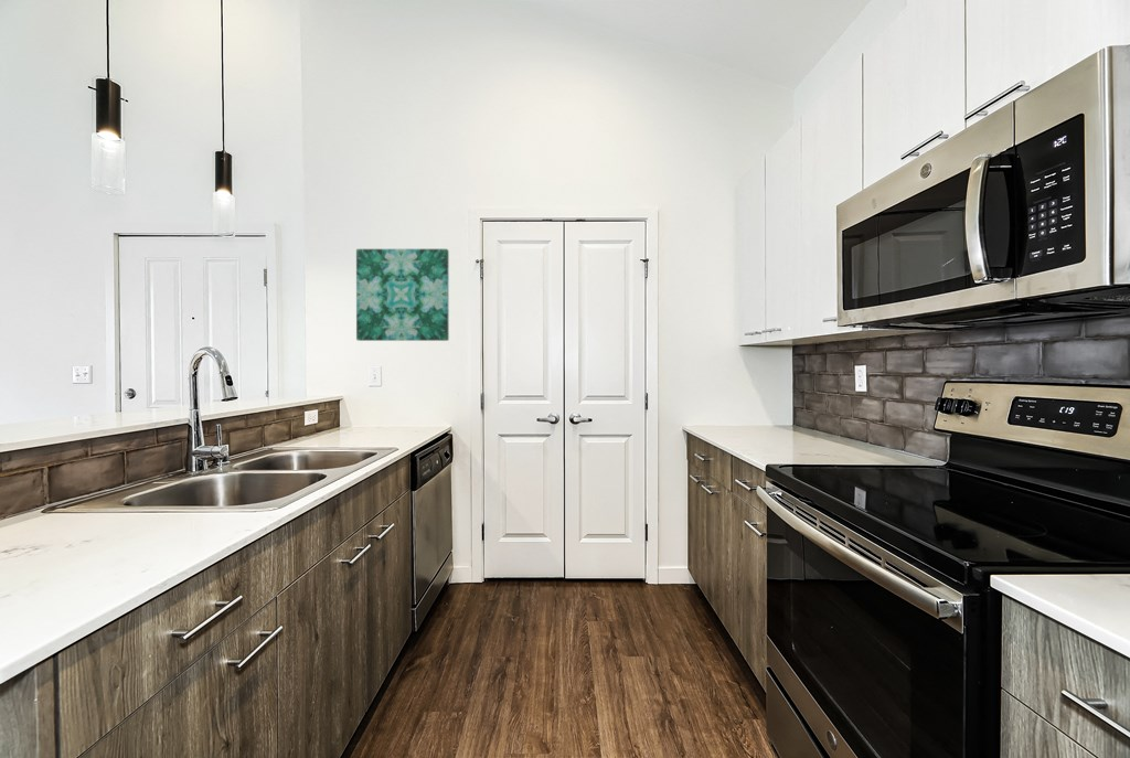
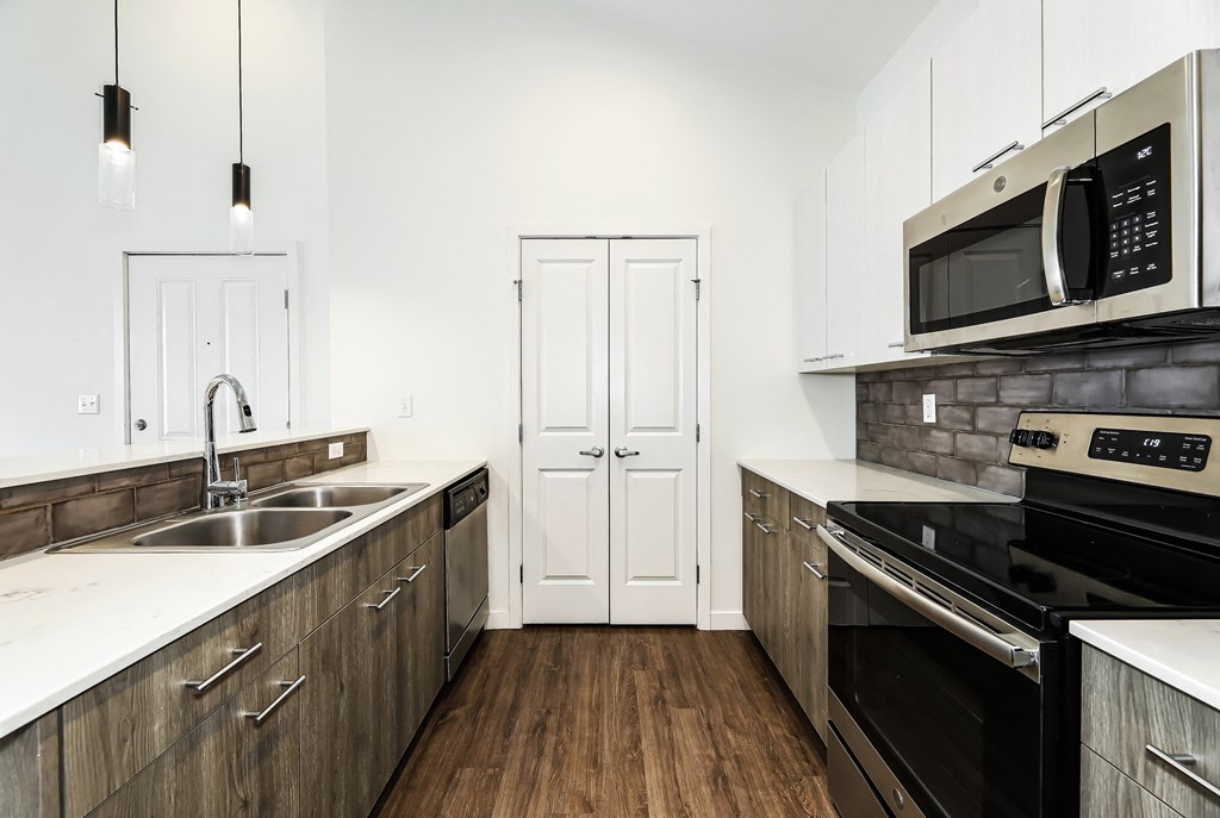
- wall art [355,248,450,342]
